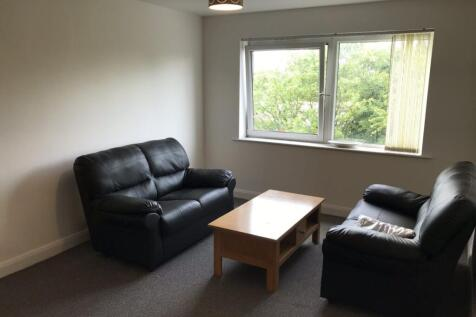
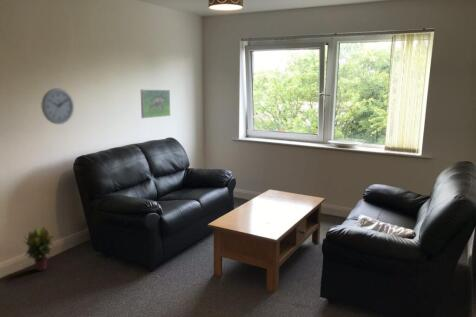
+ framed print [140,89,171,119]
+ potted plant [22,226,55,272]
+ wall clock [40,87,75,125]
